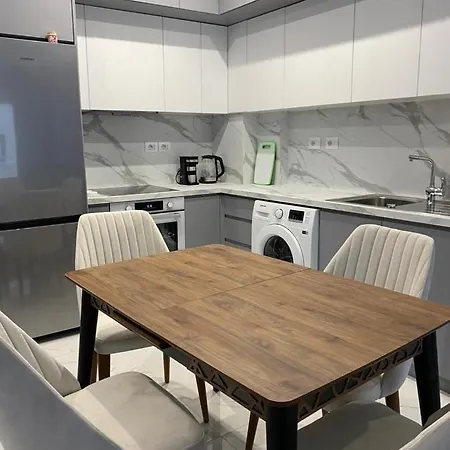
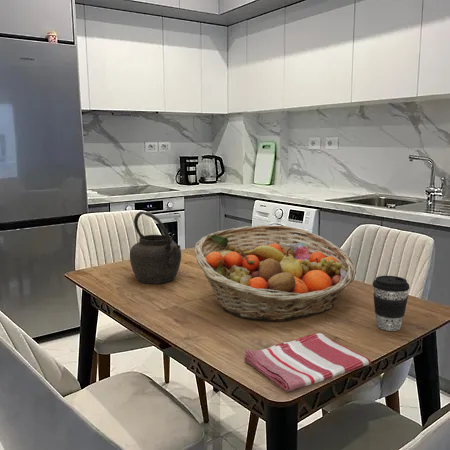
+ kettle [129,210,182,285]
+ dish towel [243,332,372,392]
+ fruit basket [194,224,357,322]
+ coffee cup [372,275,411,332]
